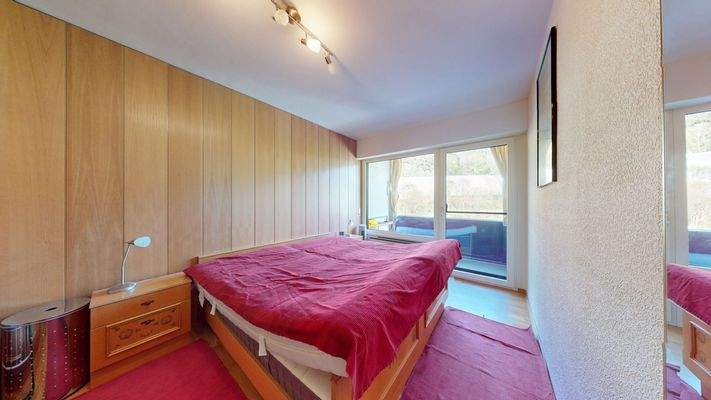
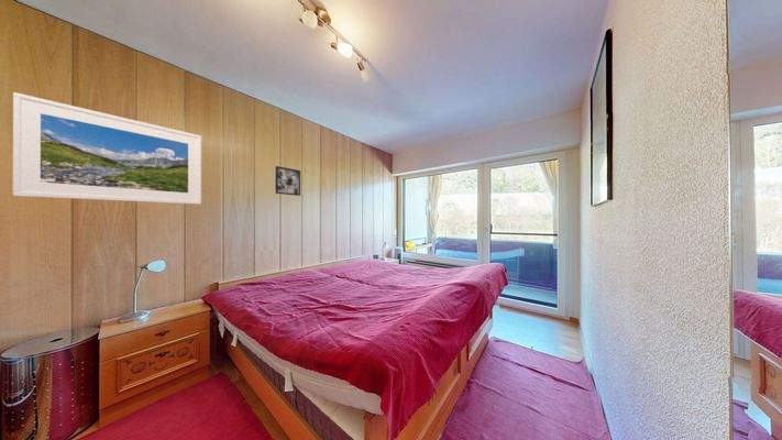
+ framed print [12,91,202,206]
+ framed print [274,165,301,197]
